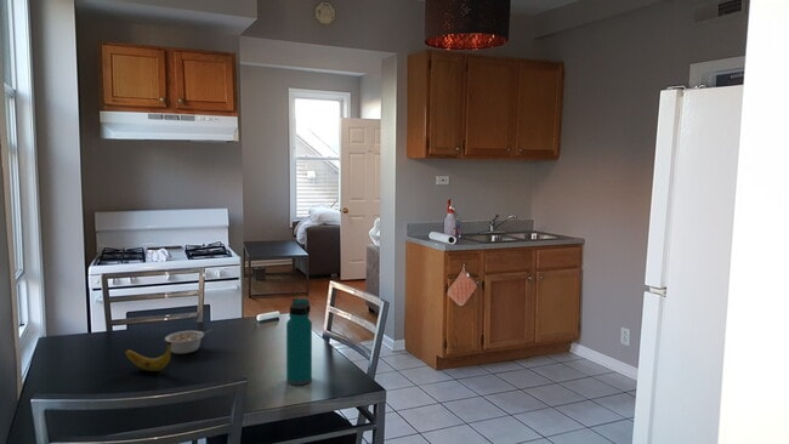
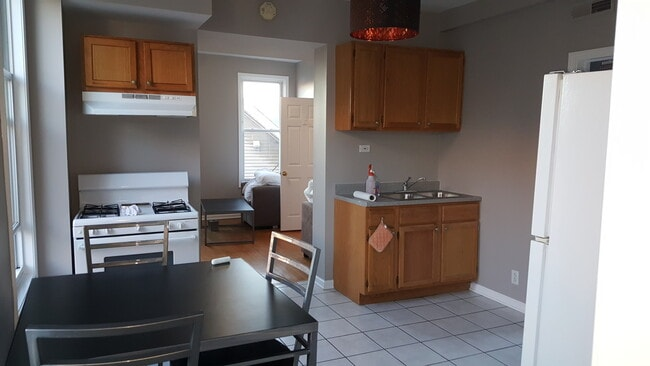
- legume [164,328,214,355]
- water bottle [285,297,313,386]
- banana [124,342,172,372]
